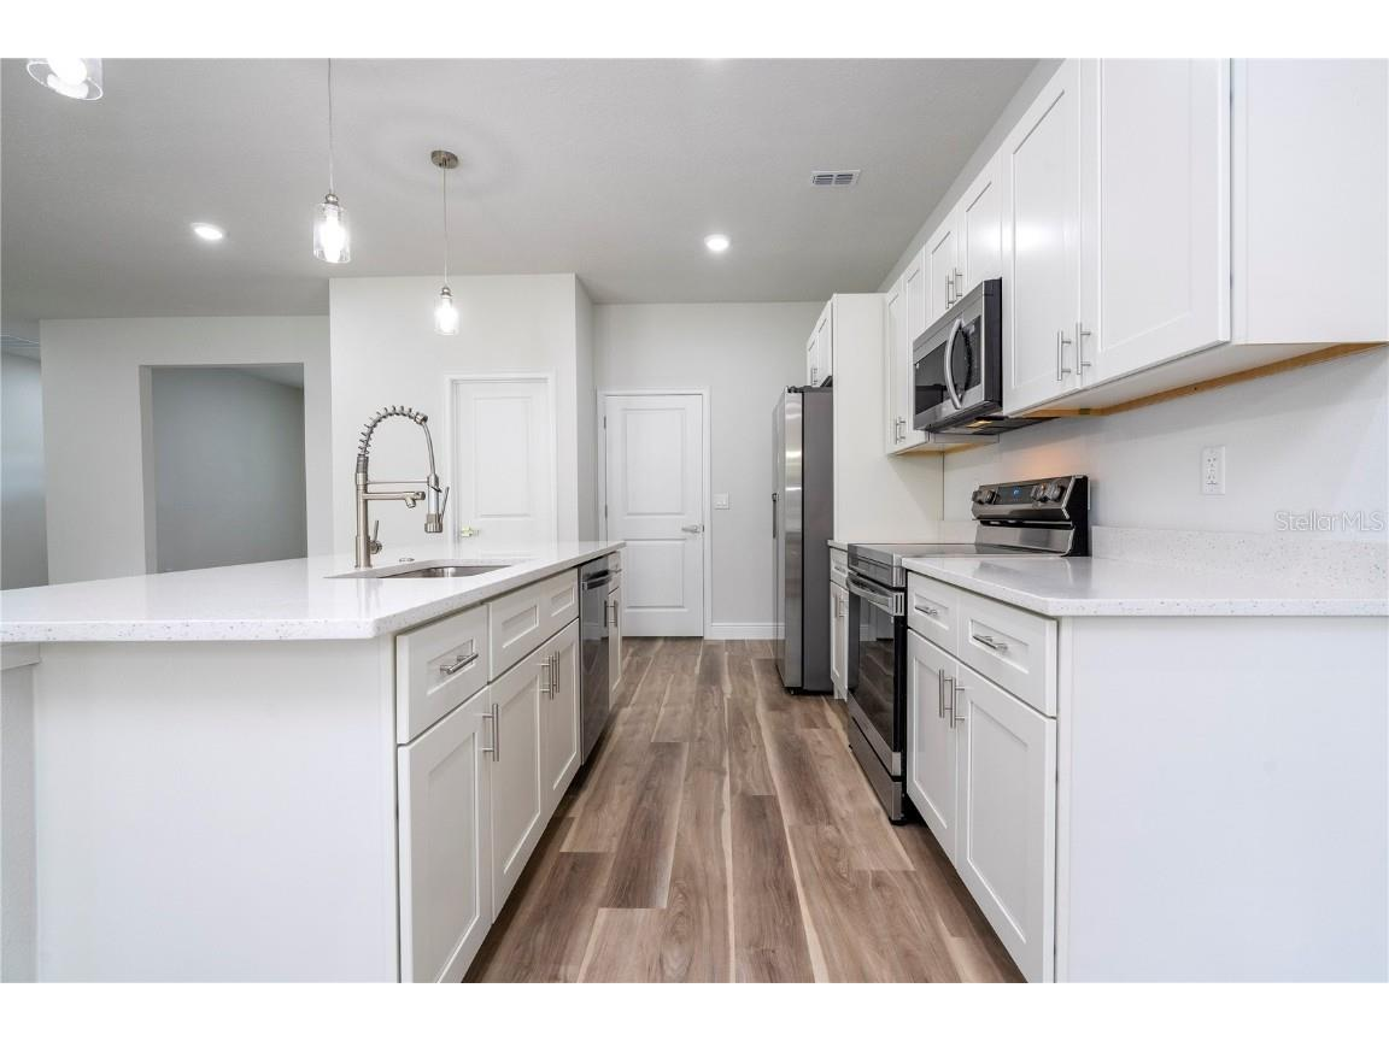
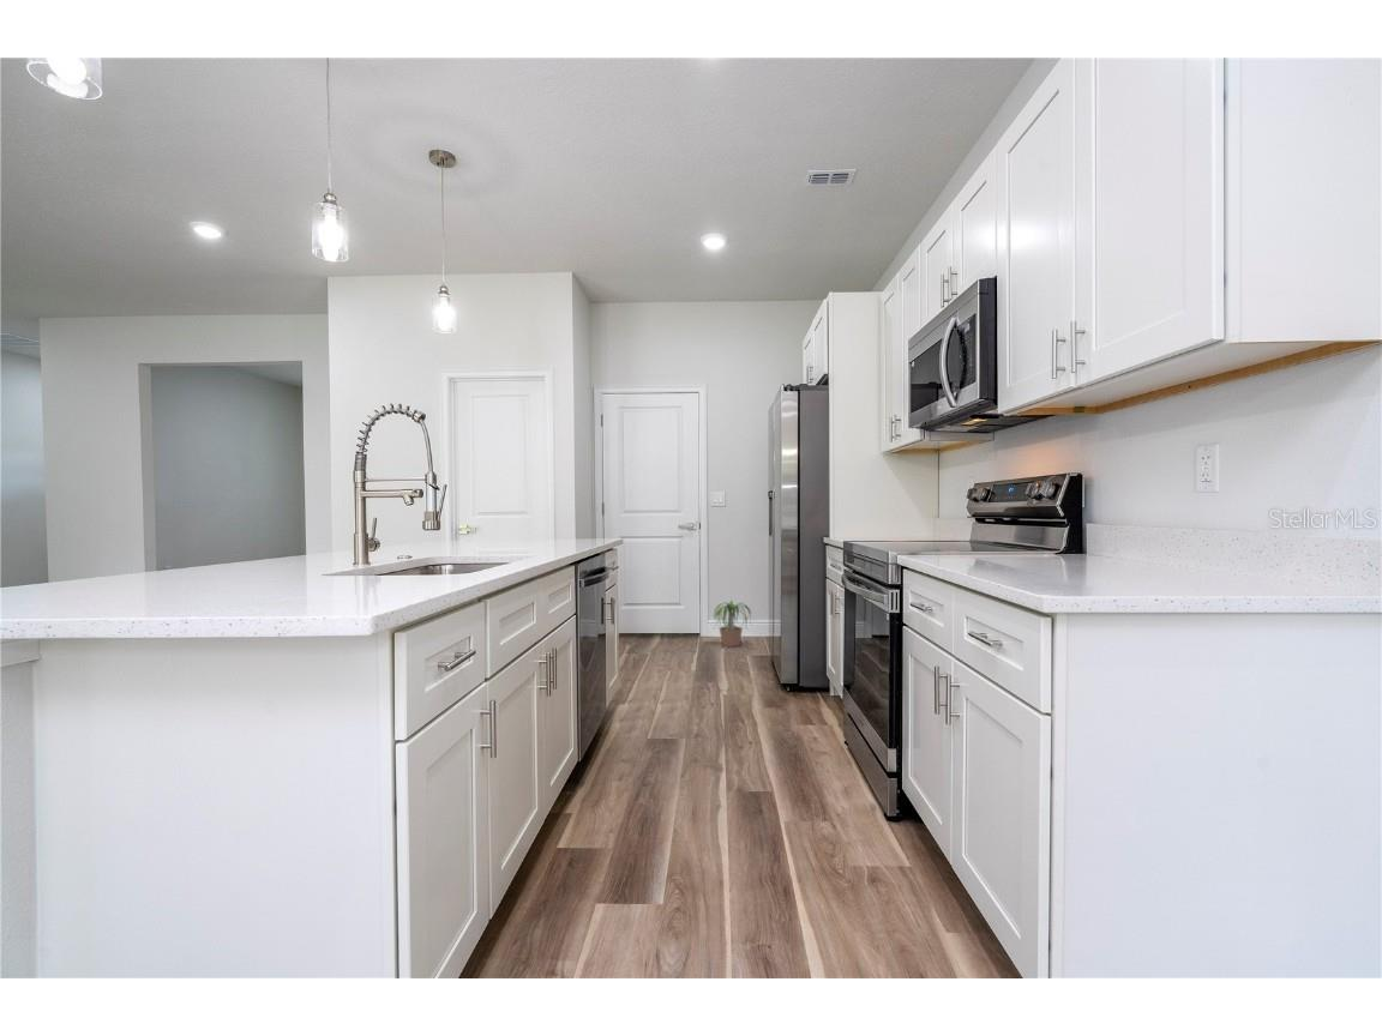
+ potted plant [711,600,756,648]
